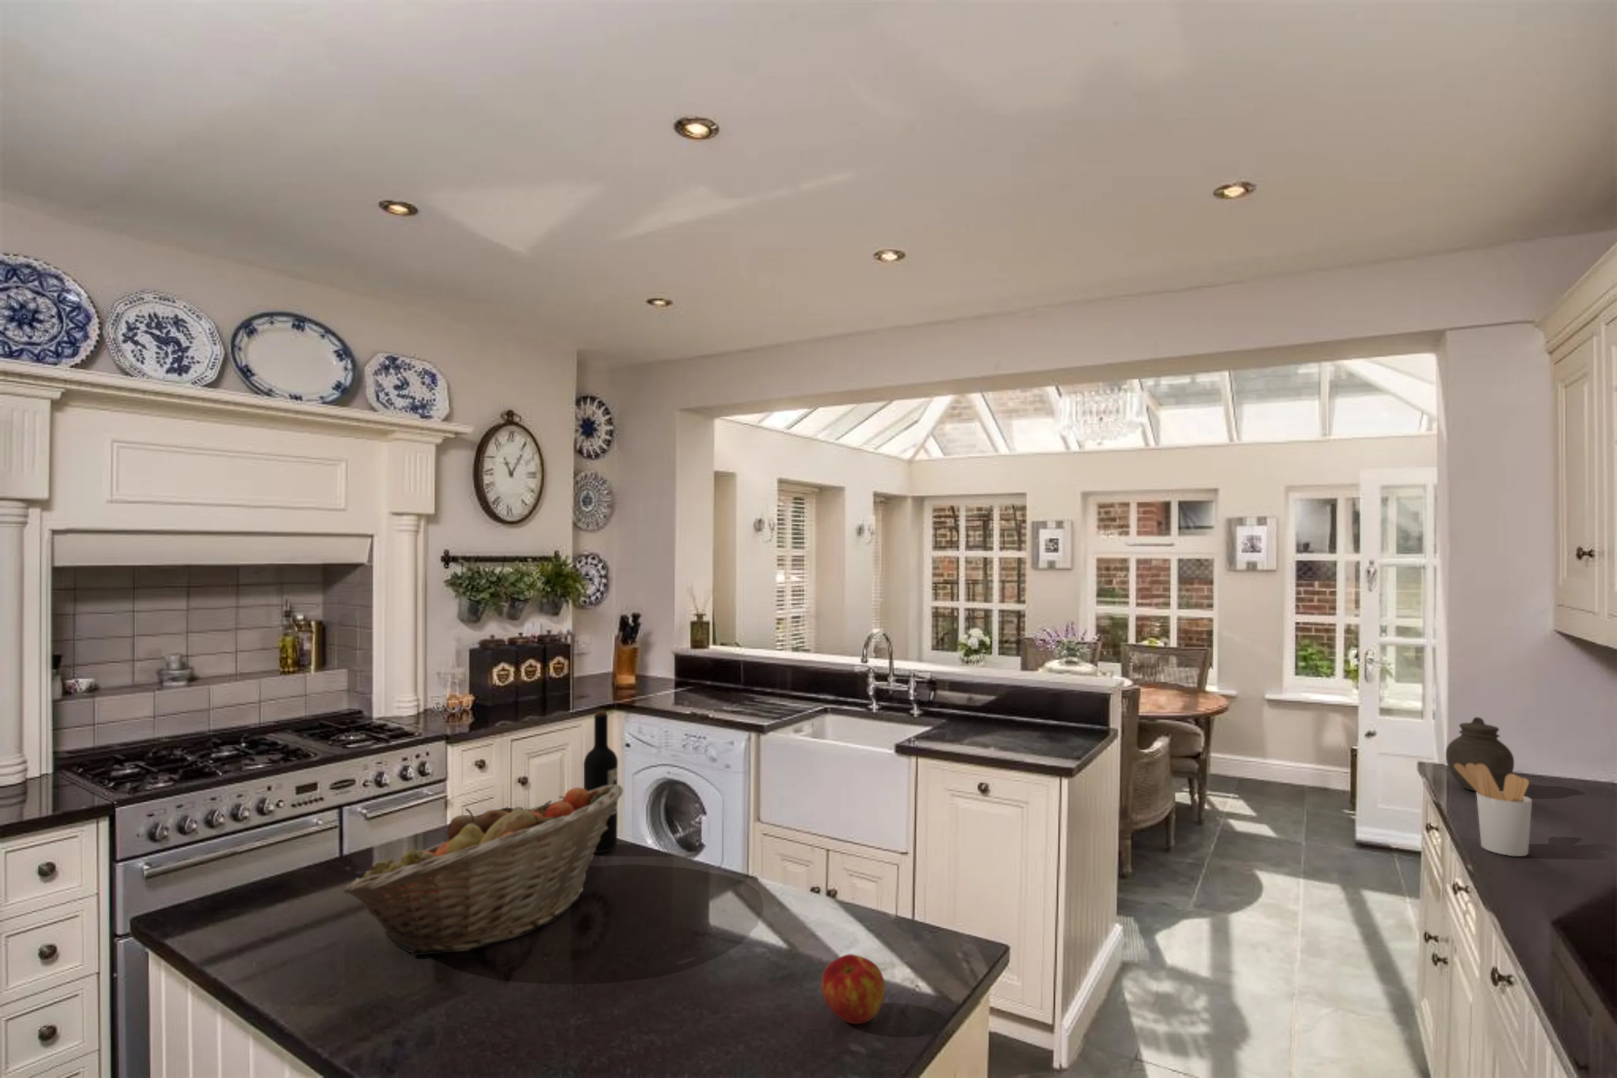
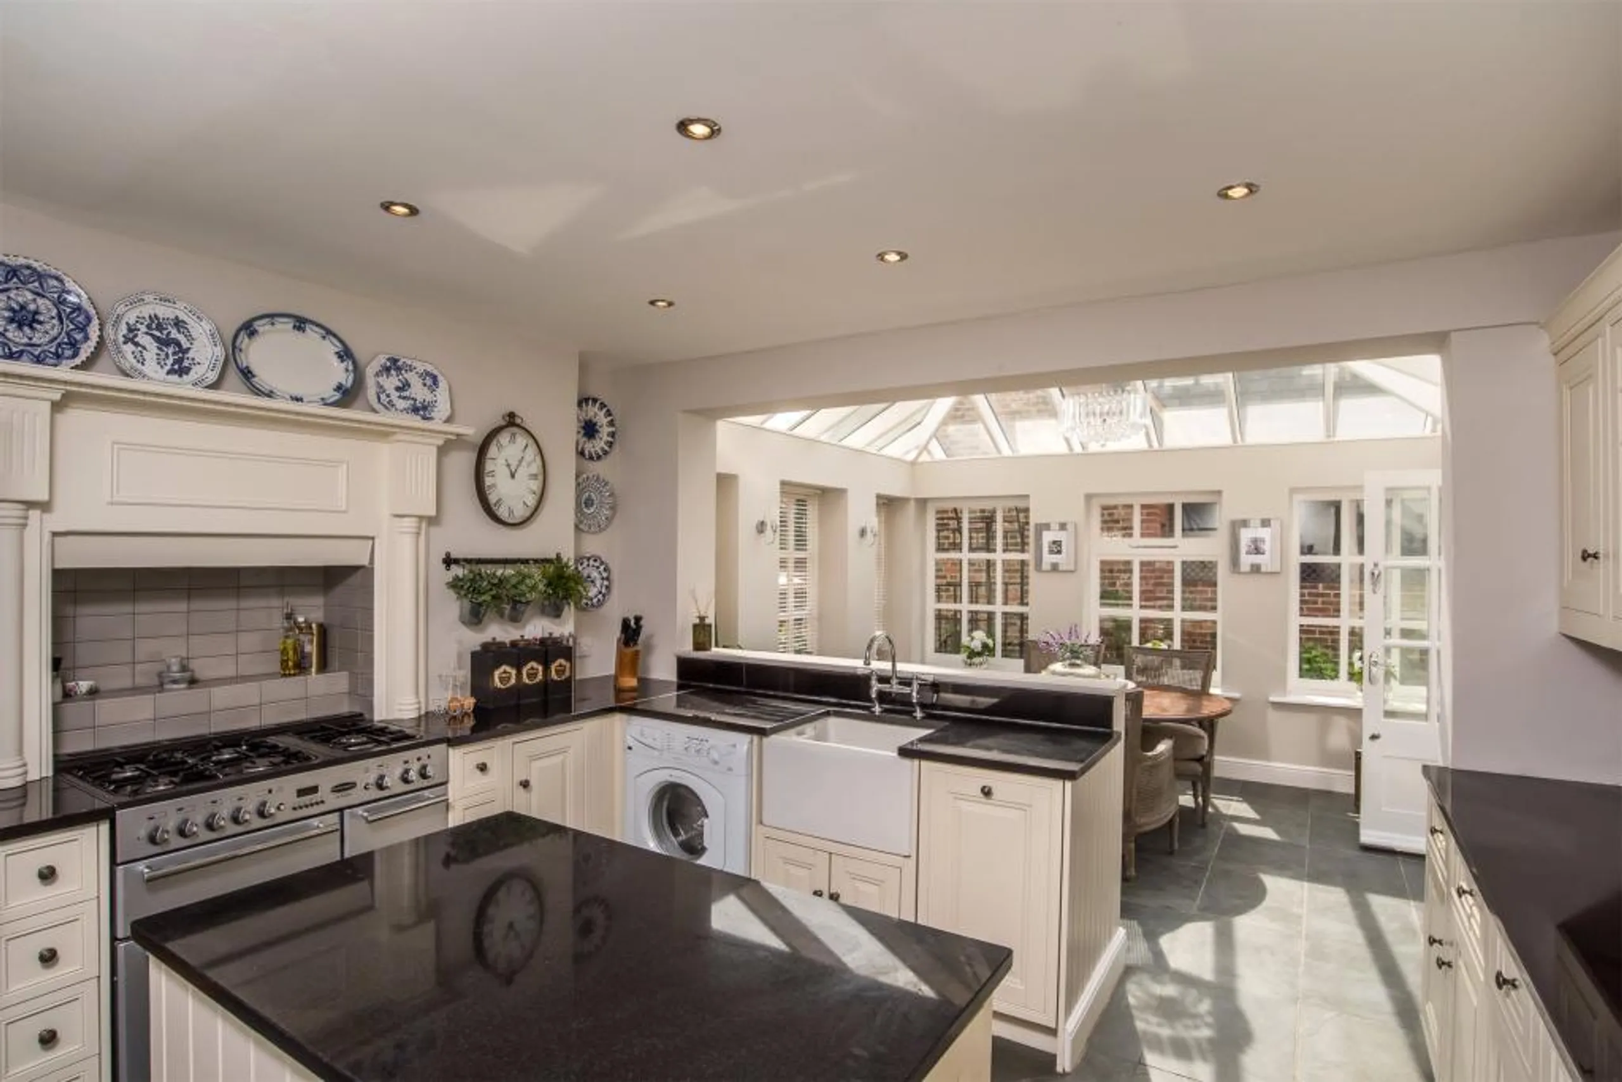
- apple [820,954,886,1024]
- wine bottle [583,711,619,853]
- utensil holder [1454,763,1533,857]
- fruit basket [342,784,624,956]
- jar [1445,716,1515,792]
